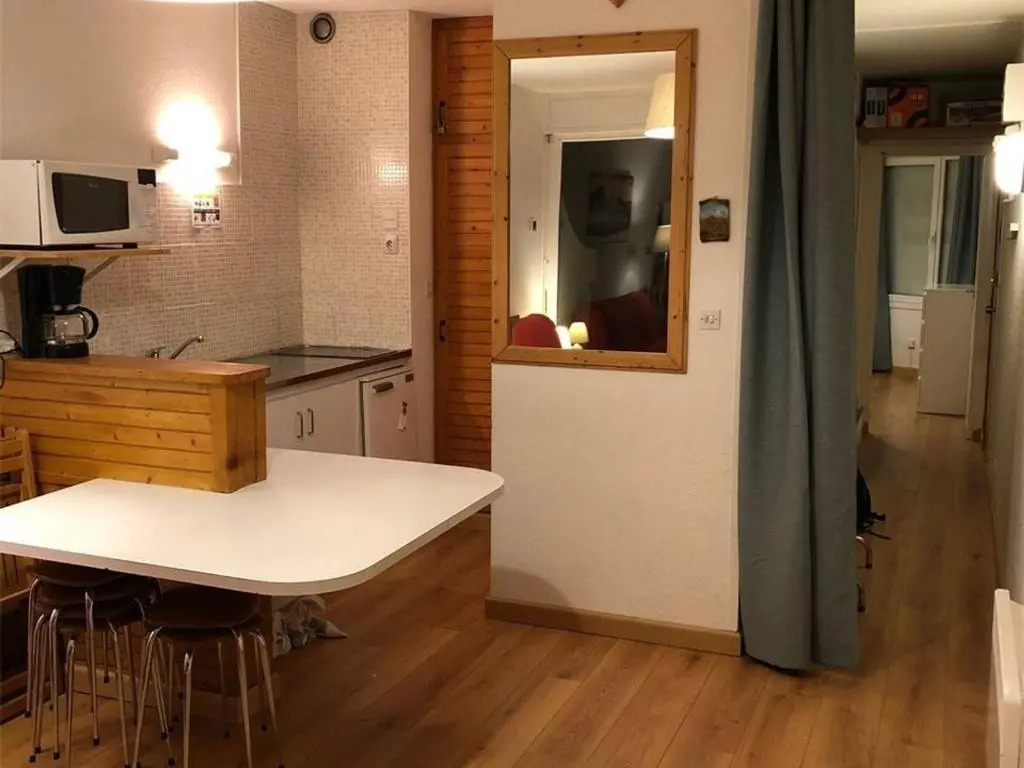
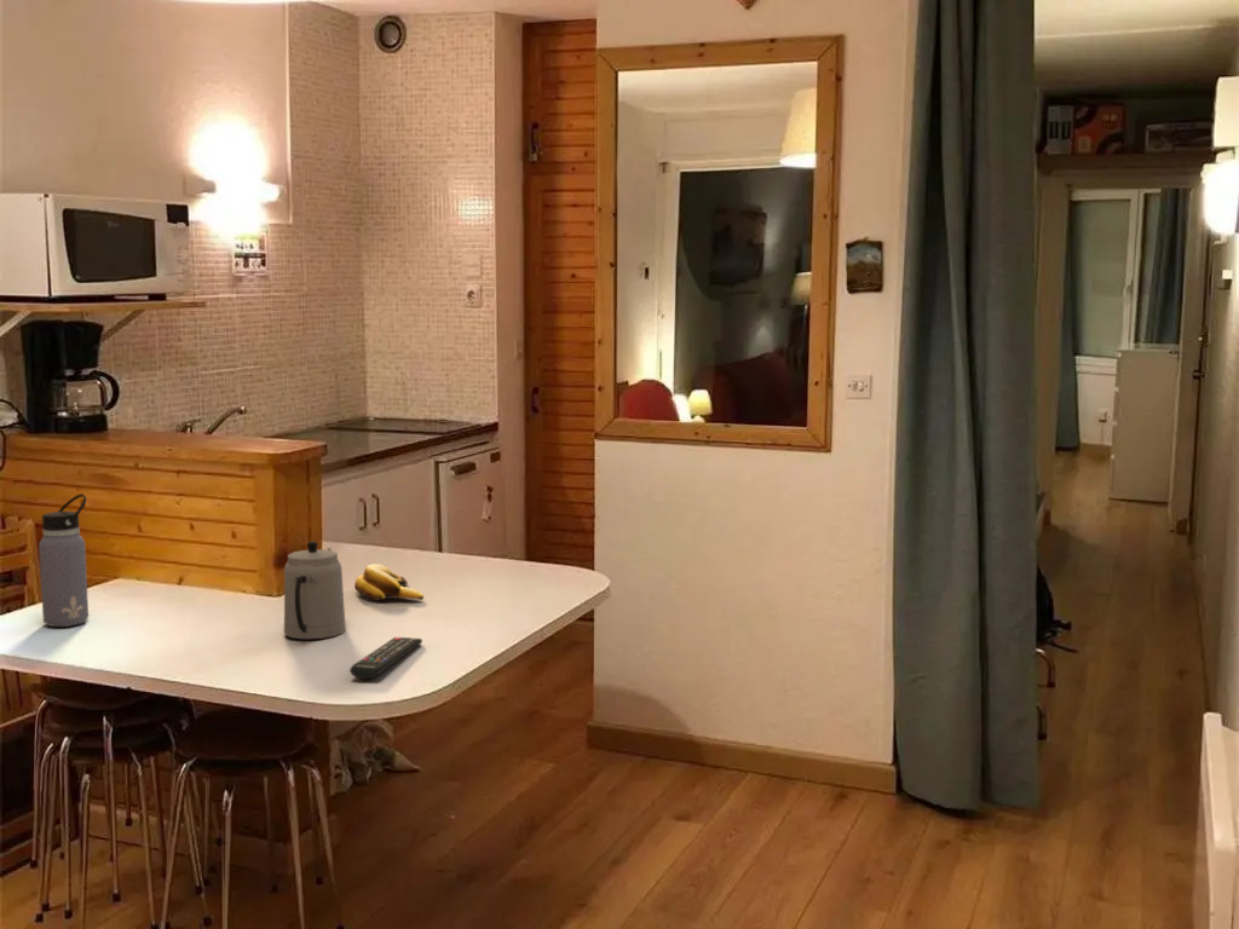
+ water bottle [38,492,90,628]
+ remote control [348,636,423,680]
+ banana [353,562,425,601]
+ teapot [283,541,347,640]
